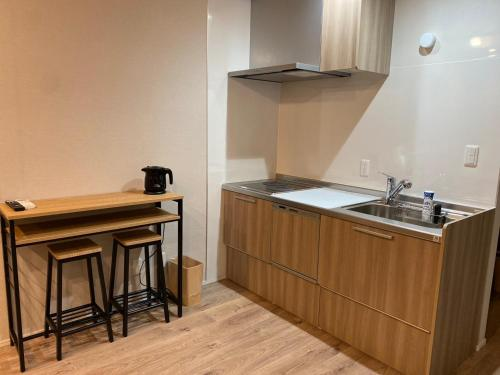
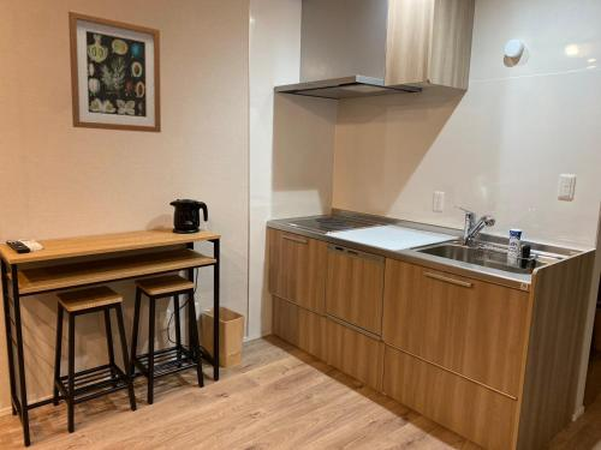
+ wall art [67,10,162,134]
